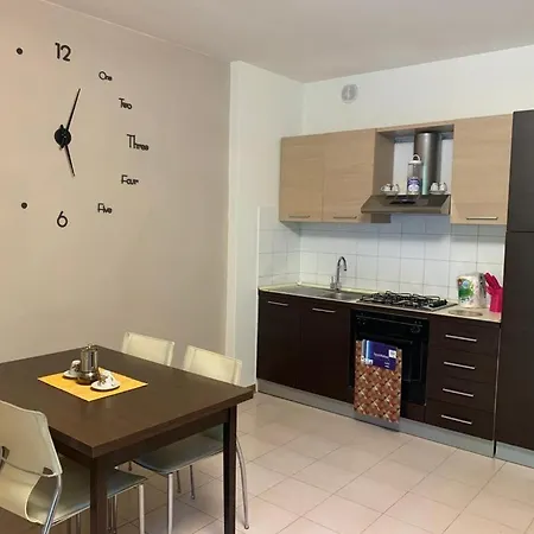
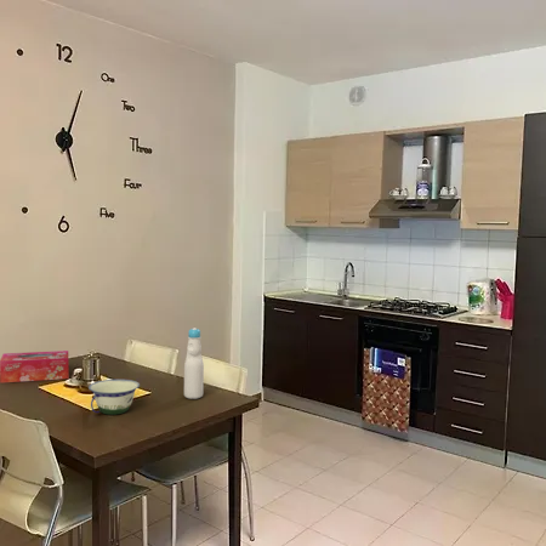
+ bottle [183,326,205,400]
+ bowl [87,379,141,416]
+ tissue box [0,349,70,383]
